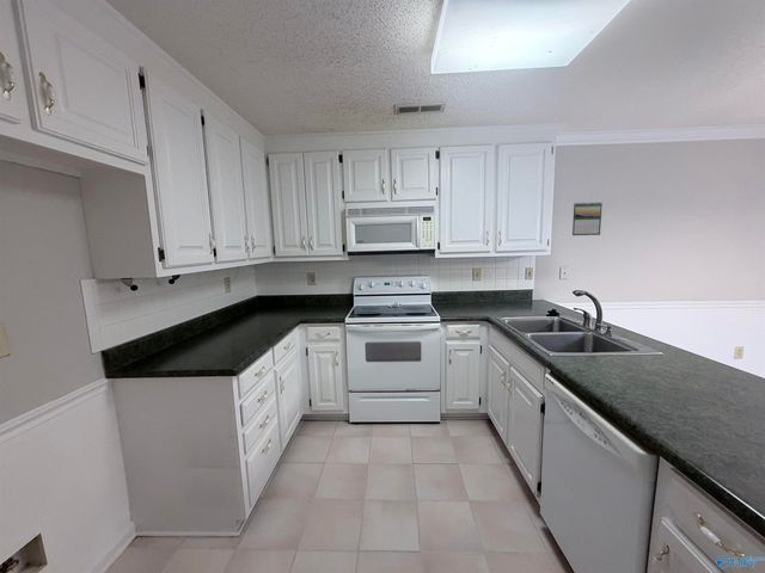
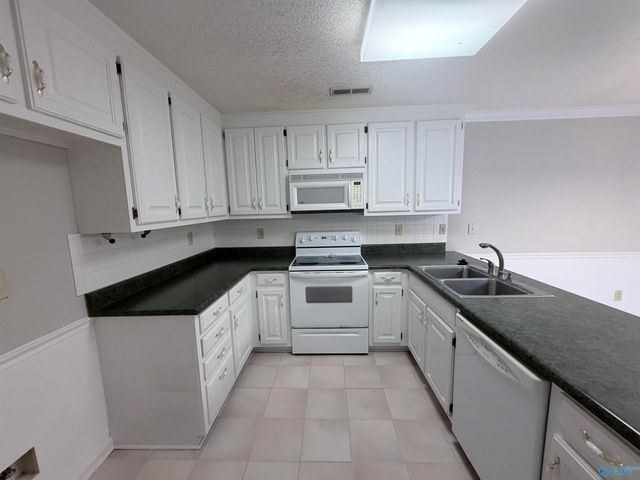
- calendar [571,201,604,236]
